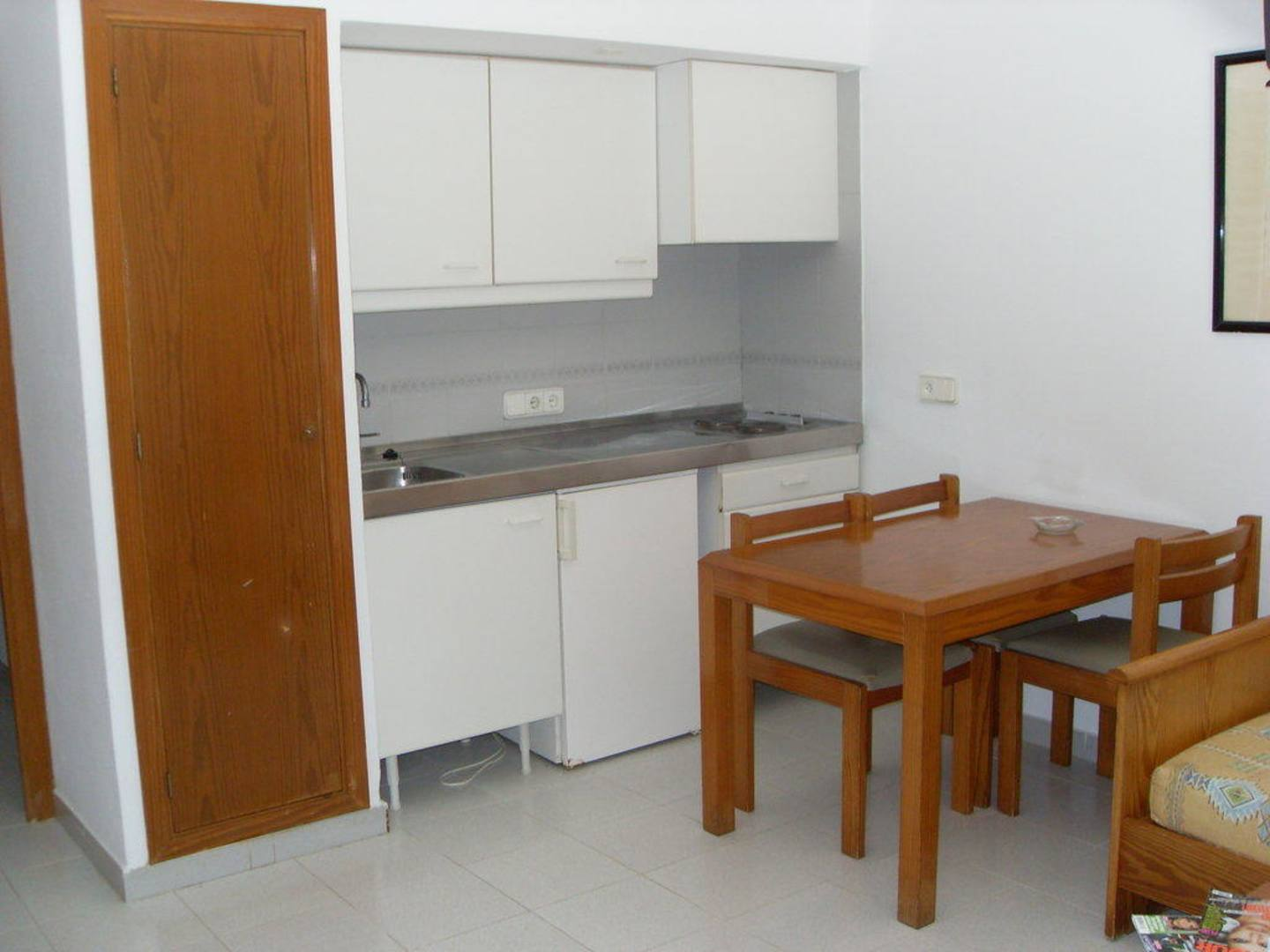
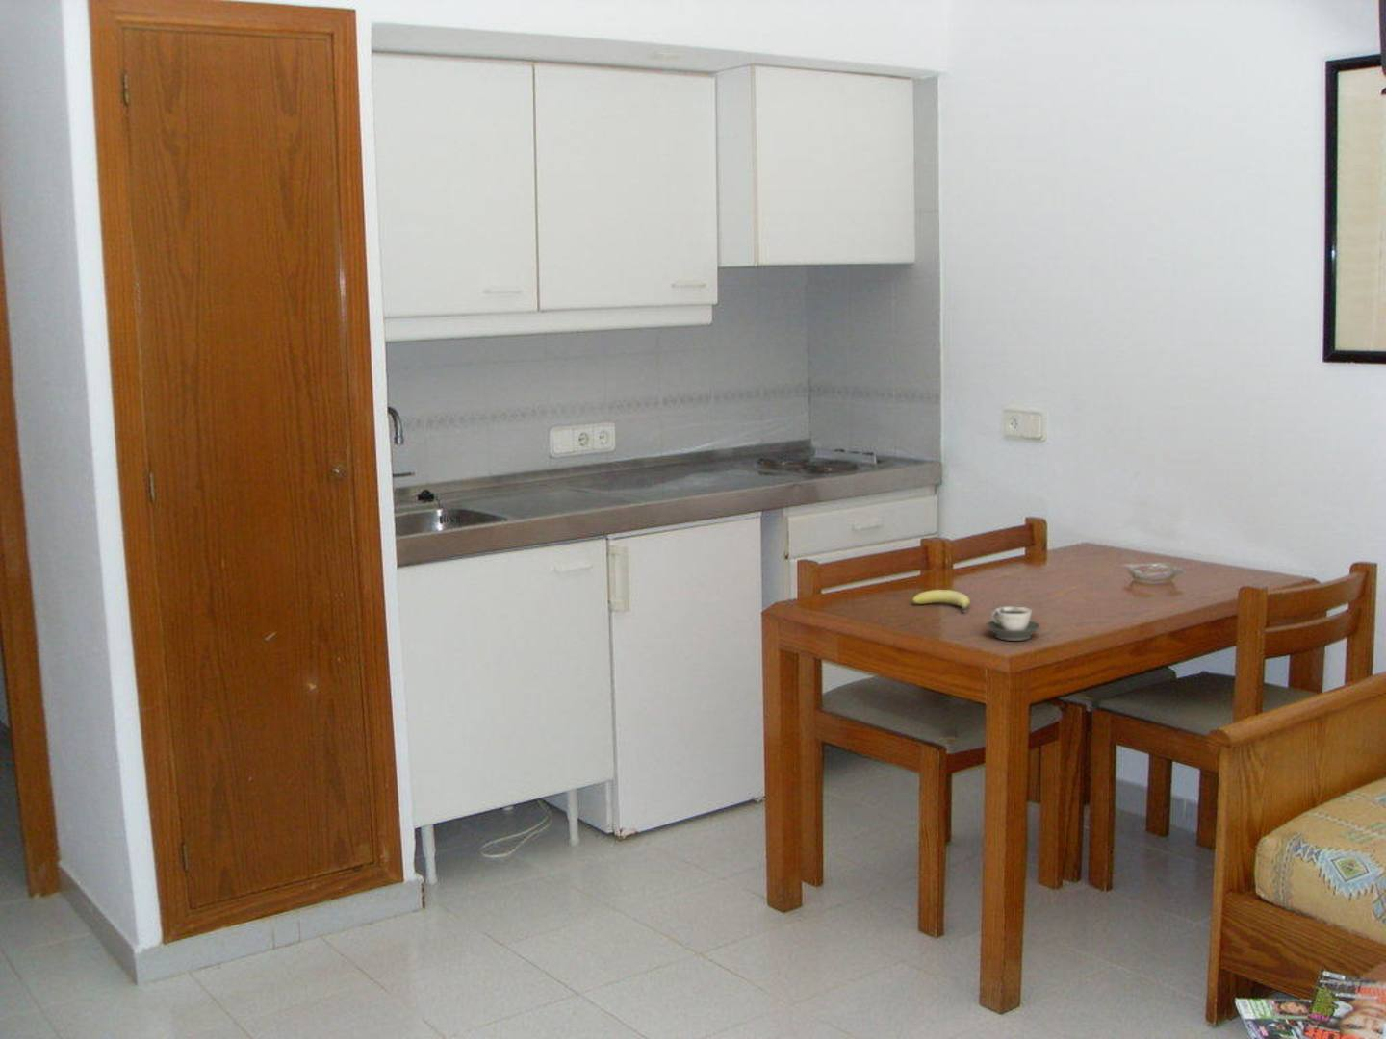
+ fruit [910,588,971,613]
+ cup [985,606,1041,642]
